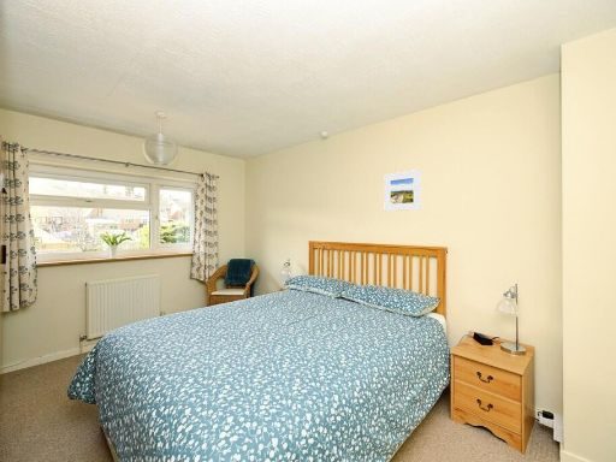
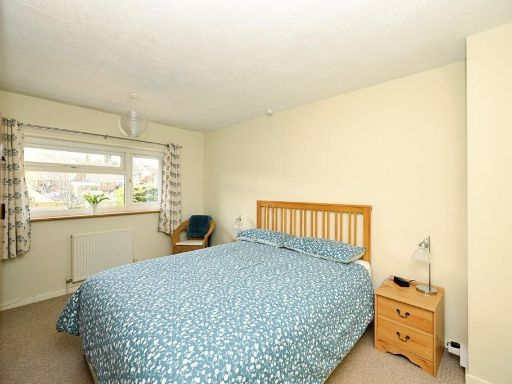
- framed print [383,168,422,213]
